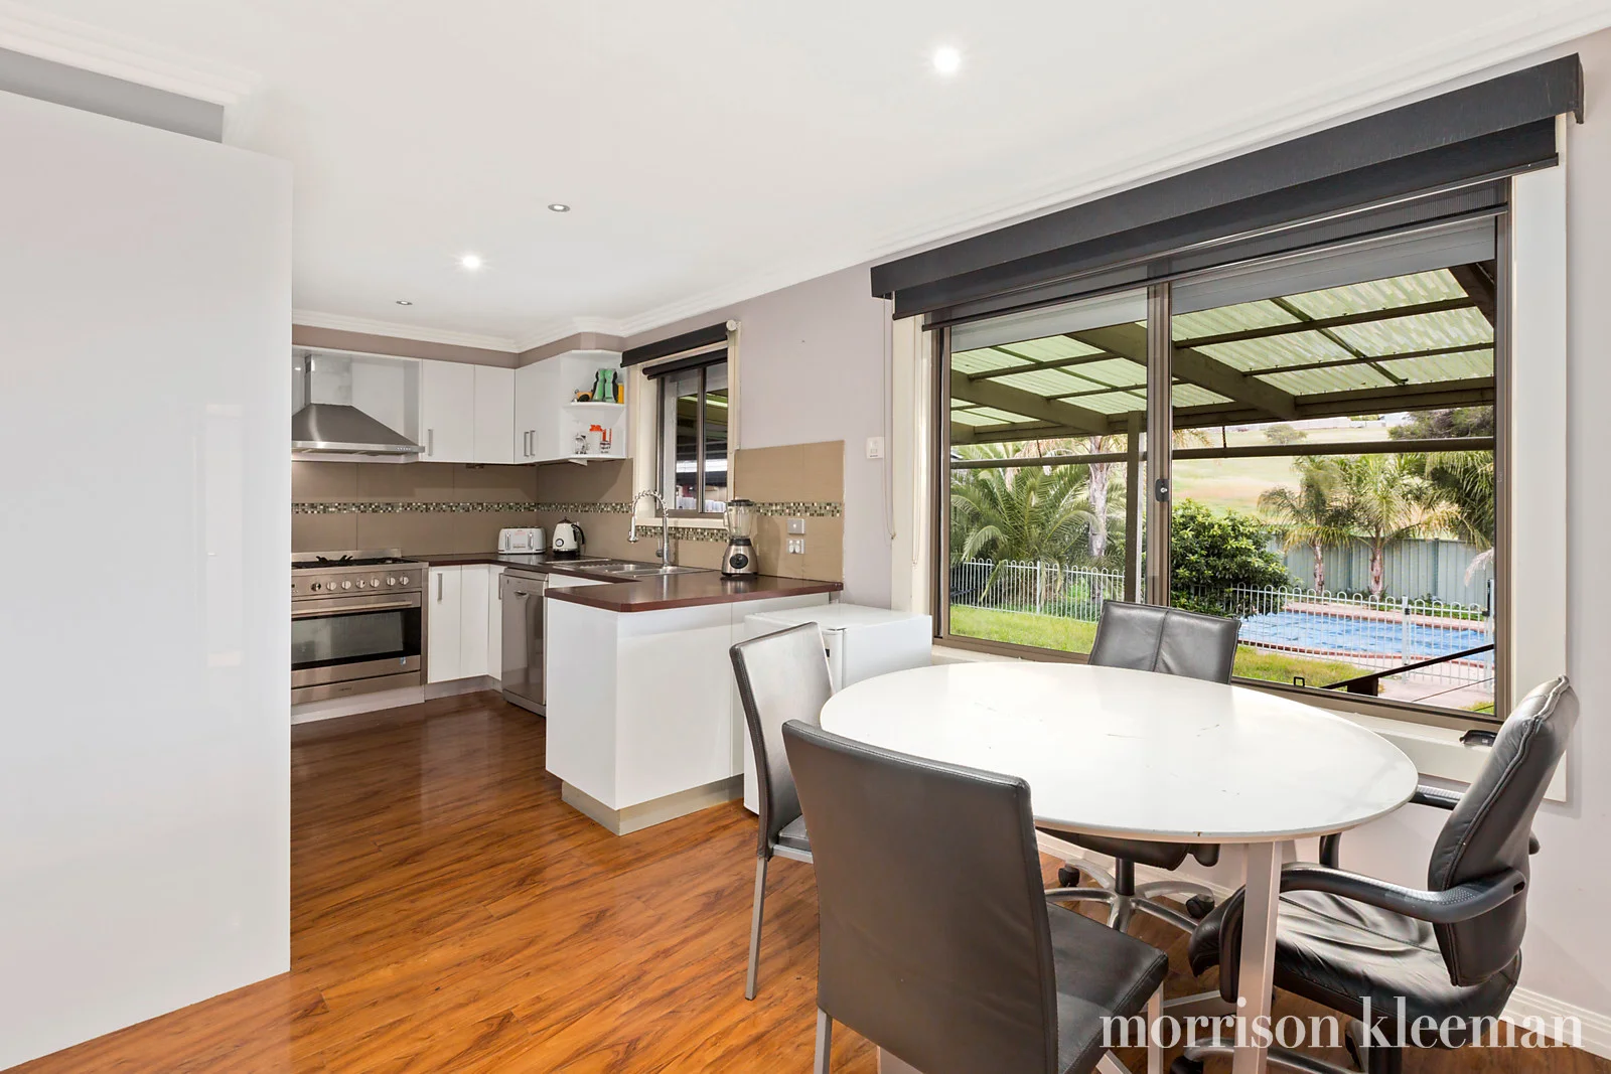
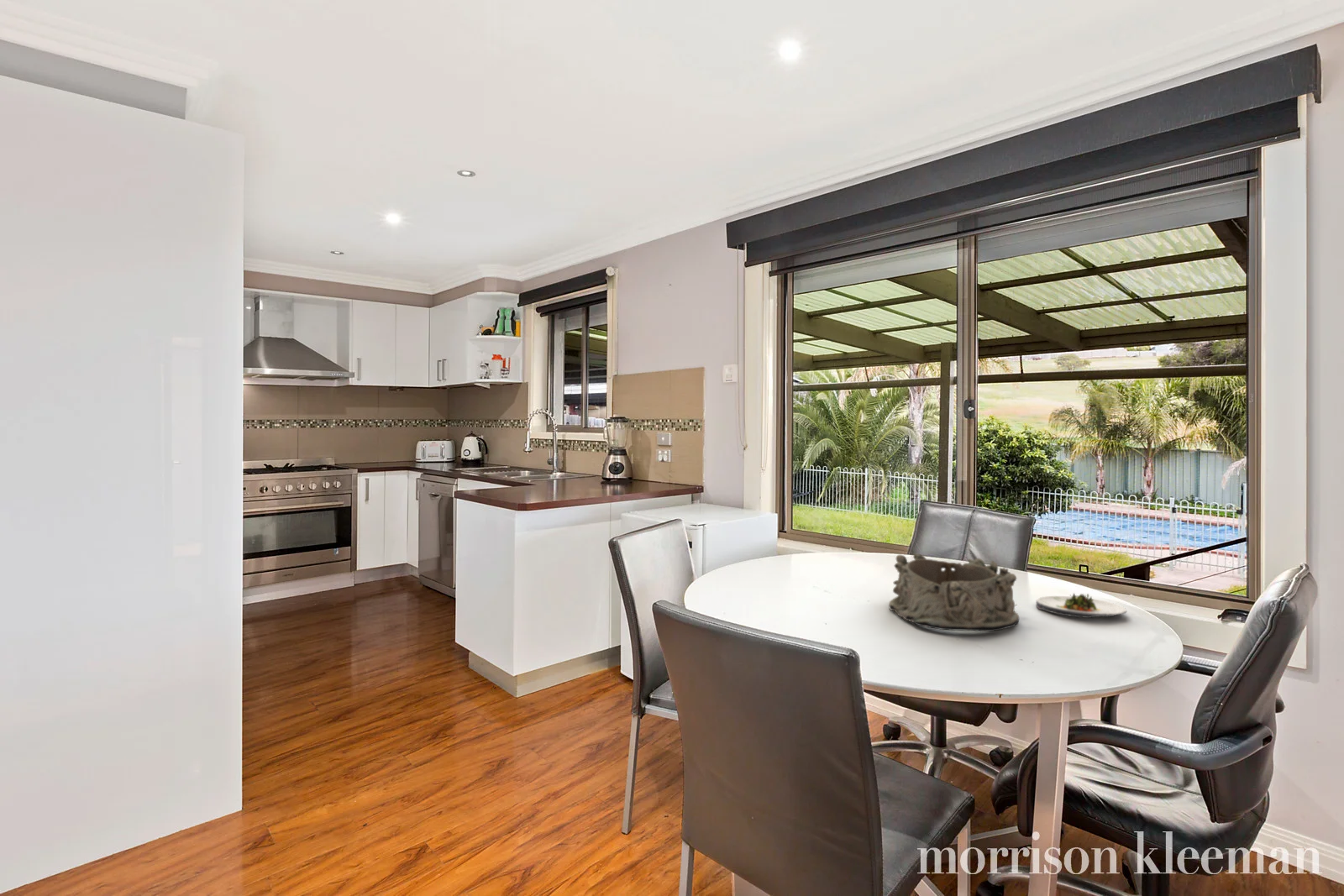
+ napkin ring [888,553,1020,632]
+ salad plate [1035,592,1127,619]
